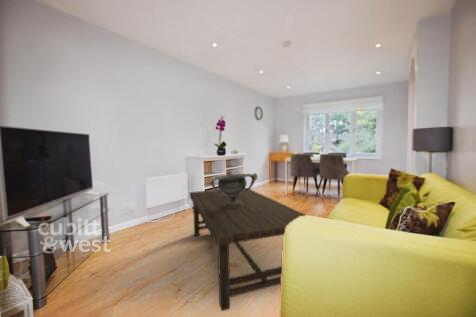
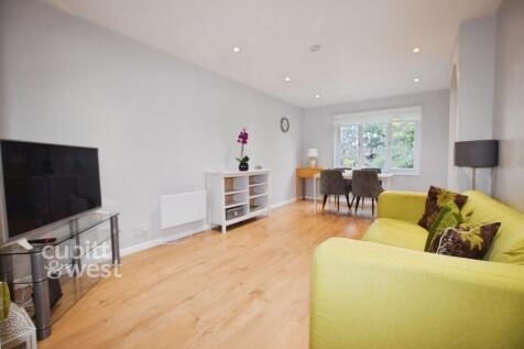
- coffee table [188,187,306,312]
- decorative bowl [206,171,259,207]
